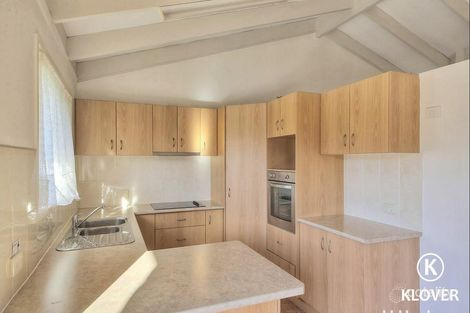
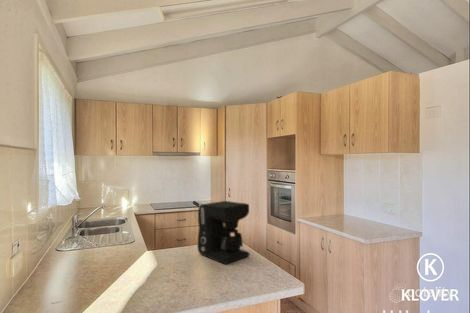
+ coffee maker [197,200,250,265]
